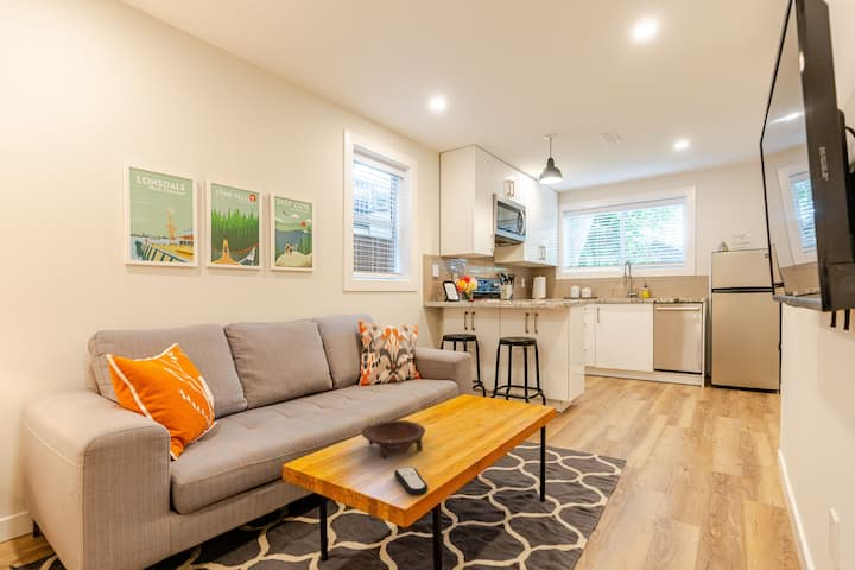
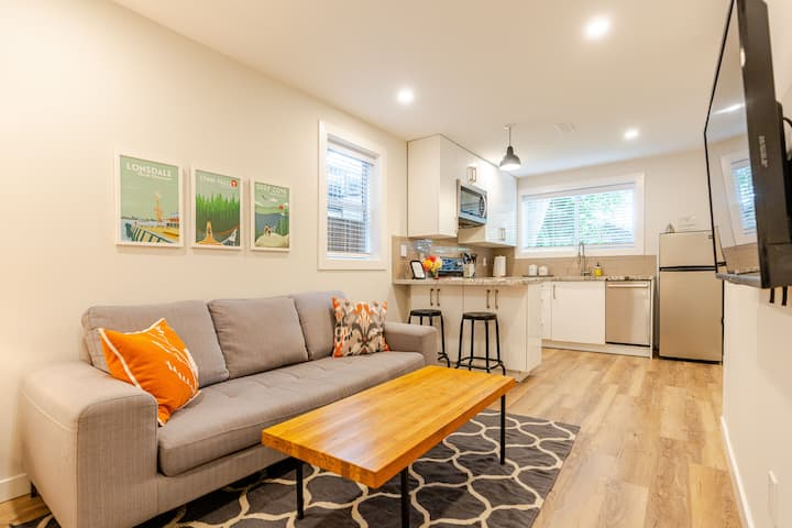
- bowl [360,419,426,460]
- remote control [393,466,429,496]
